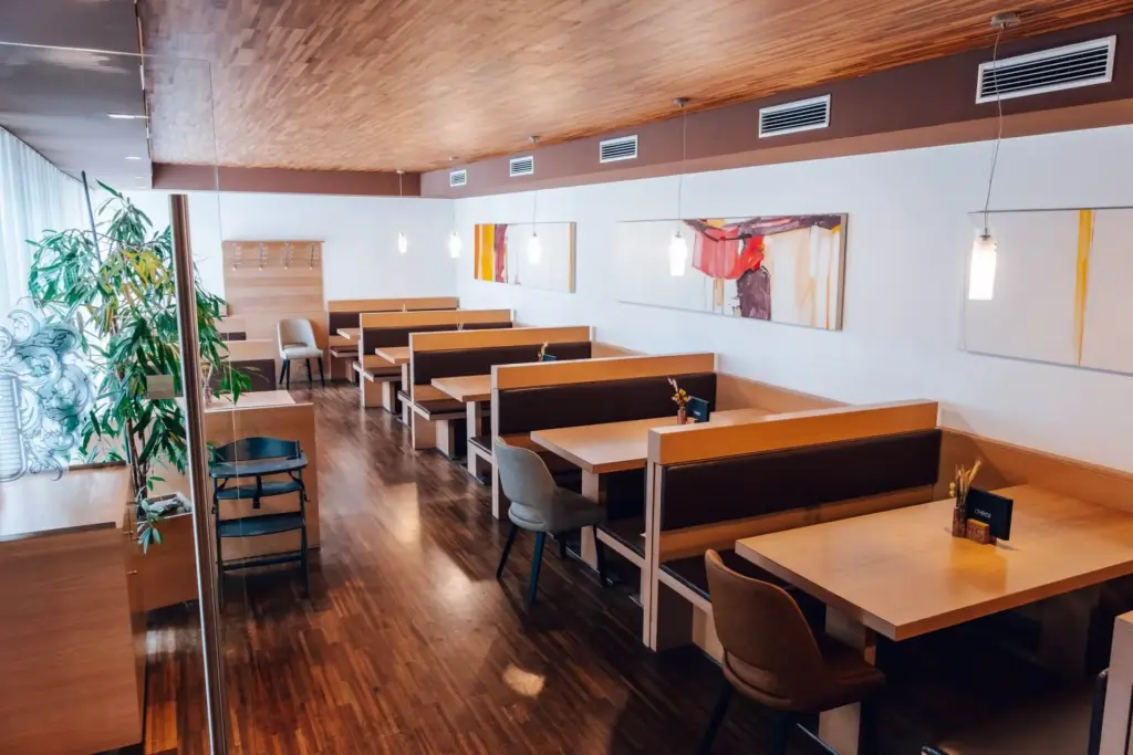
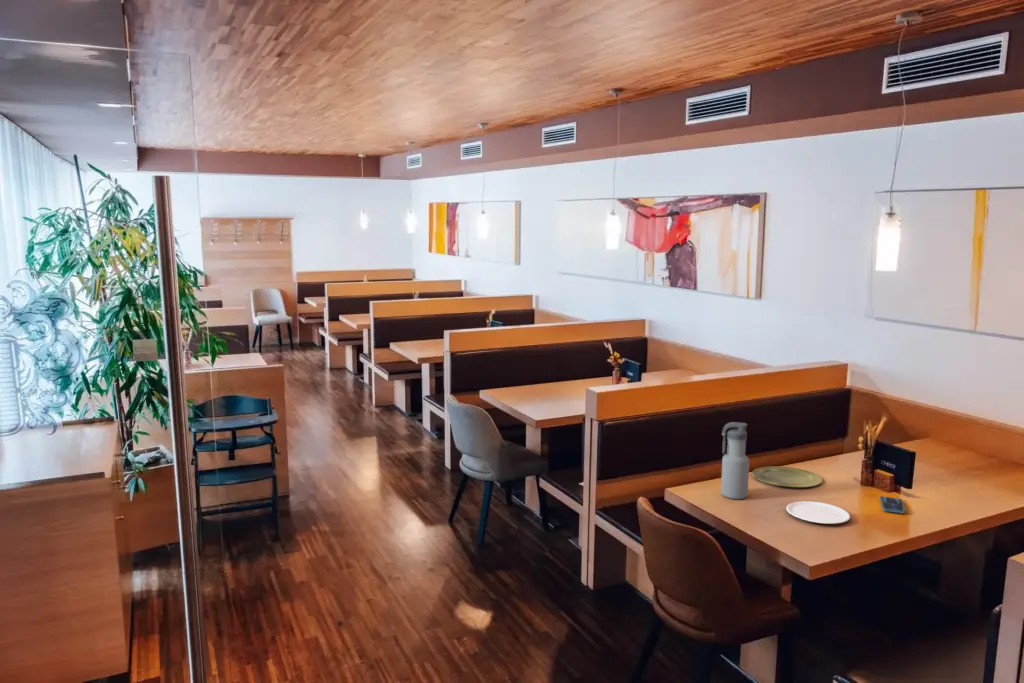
+ water bottle [720,421,750,500]
+ plate [751,465,823,488]
+ smartphone [879,495,907,514]
+ plate [785,500,851,525]
